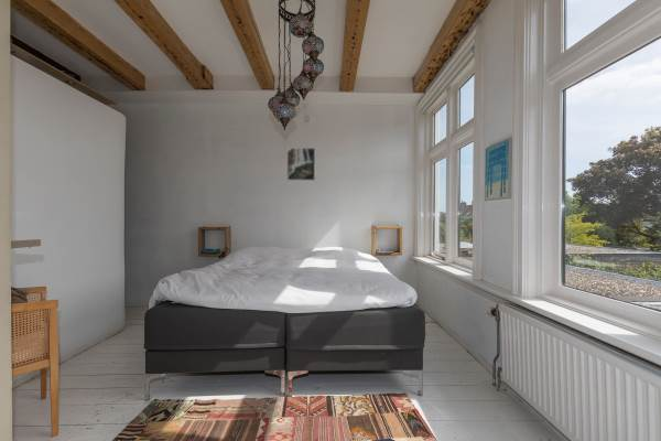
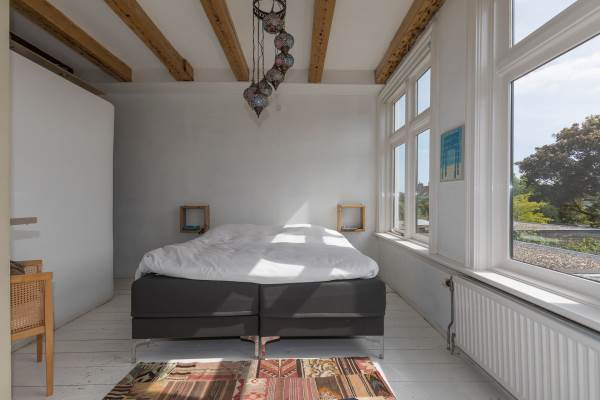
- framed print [286,147,316,182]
